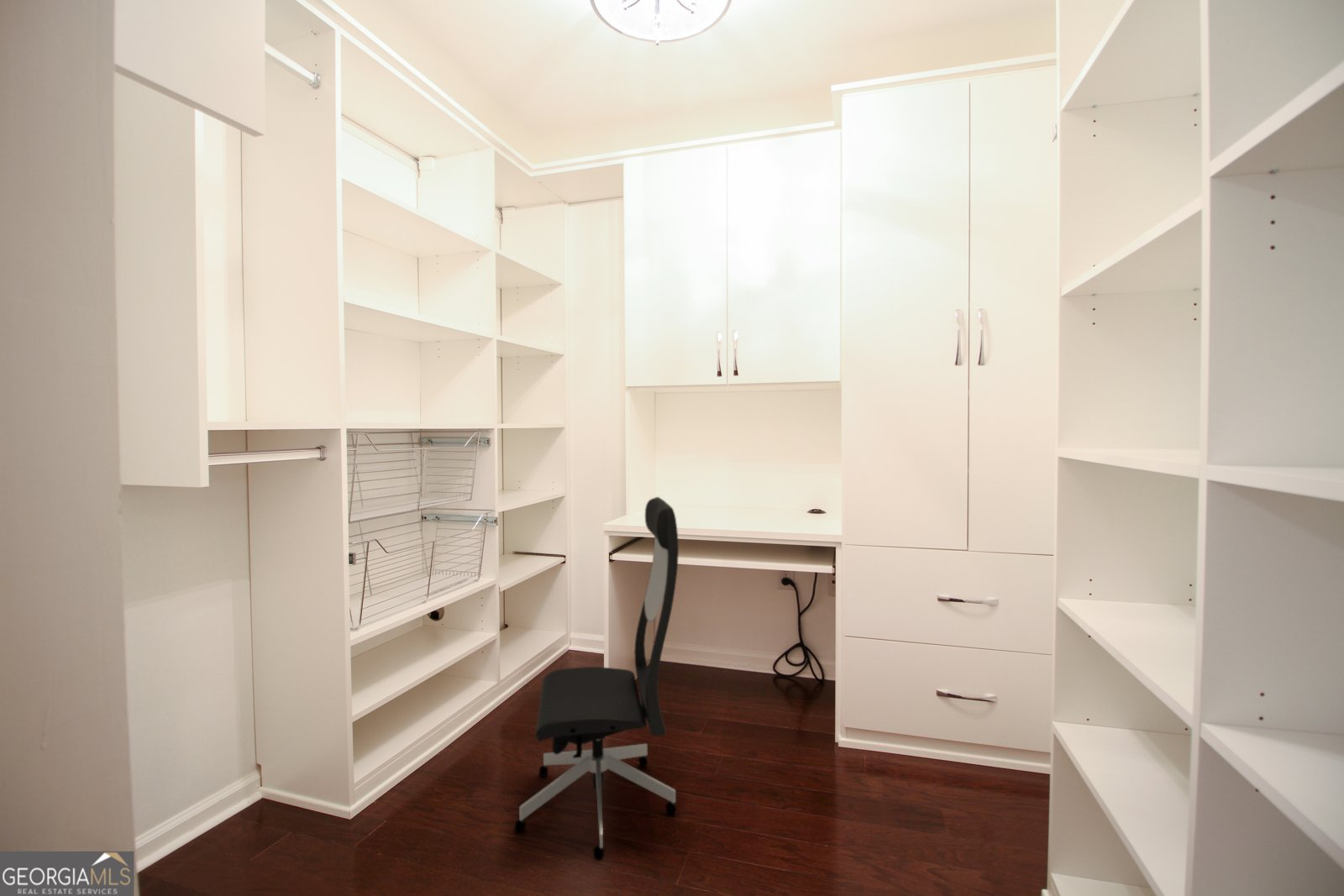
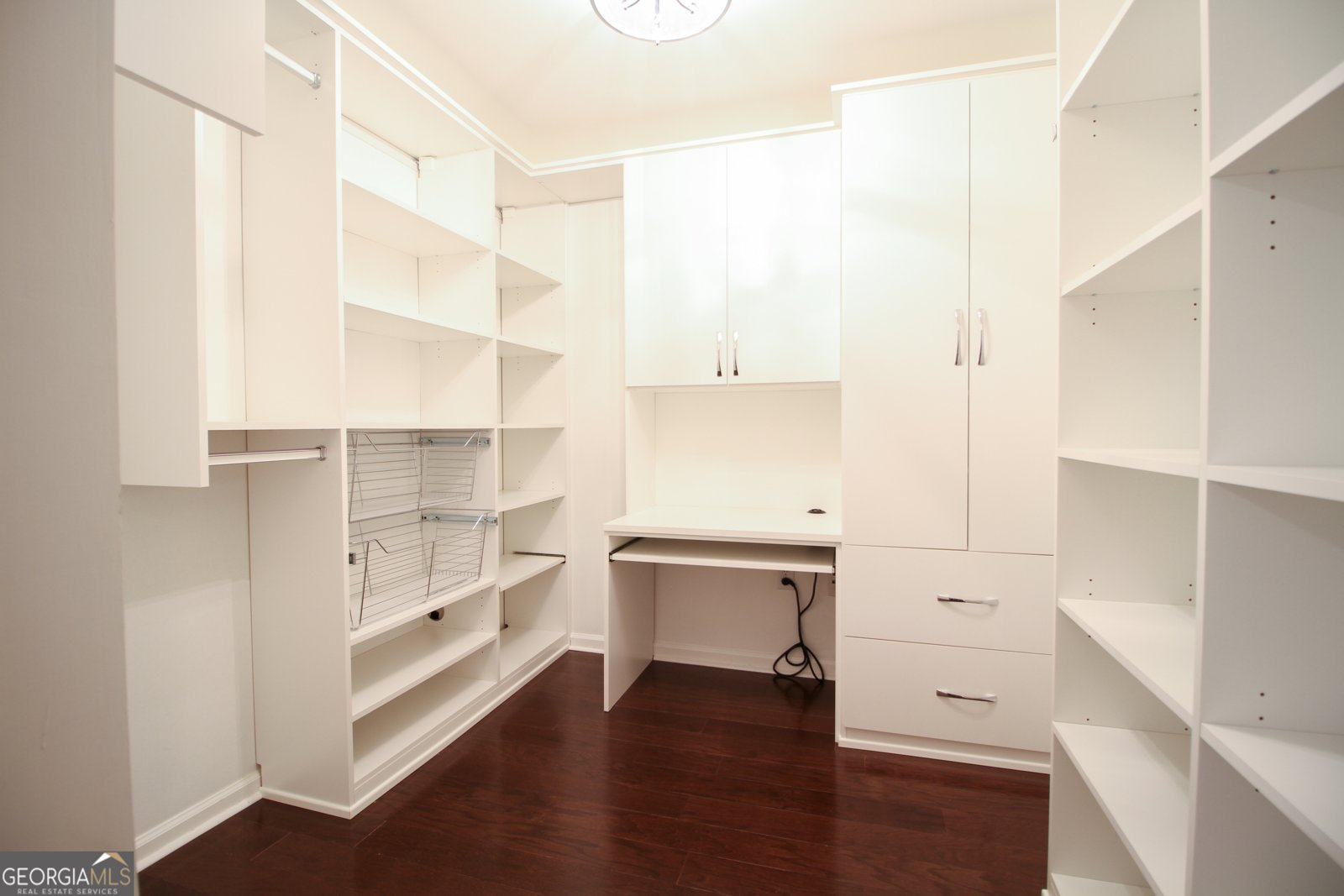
- office chair [514,496,680,862]
